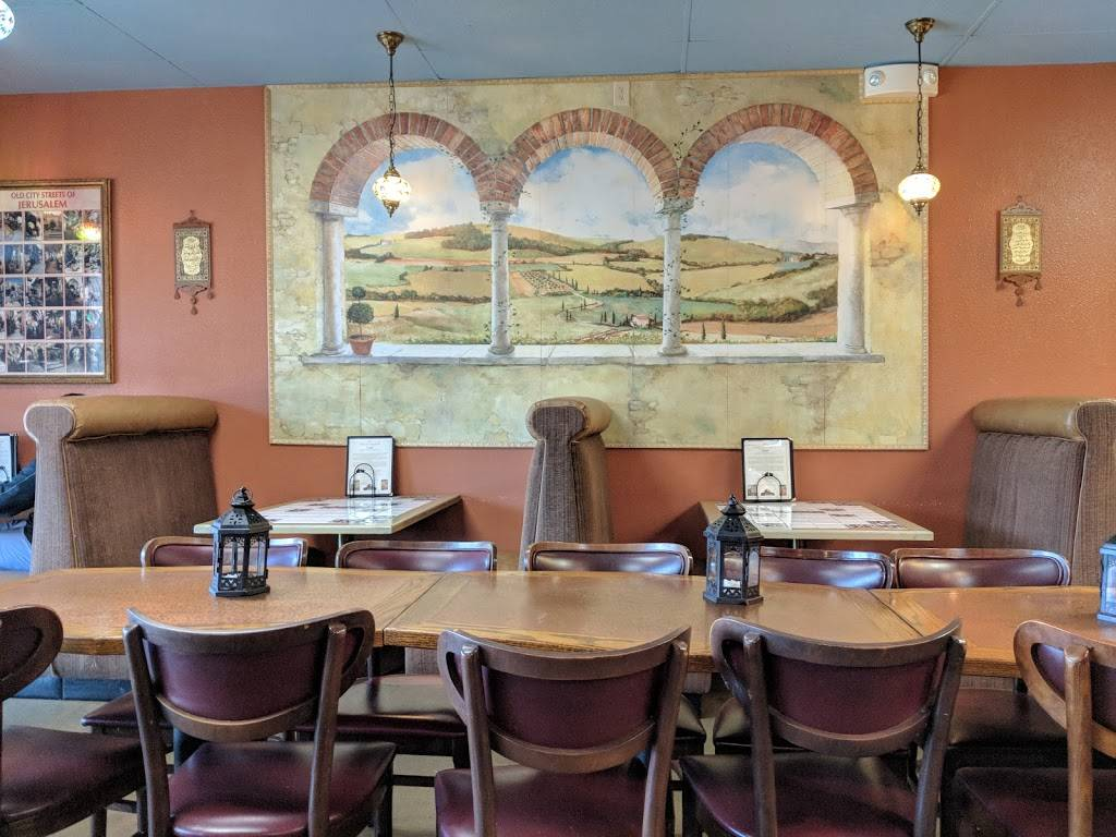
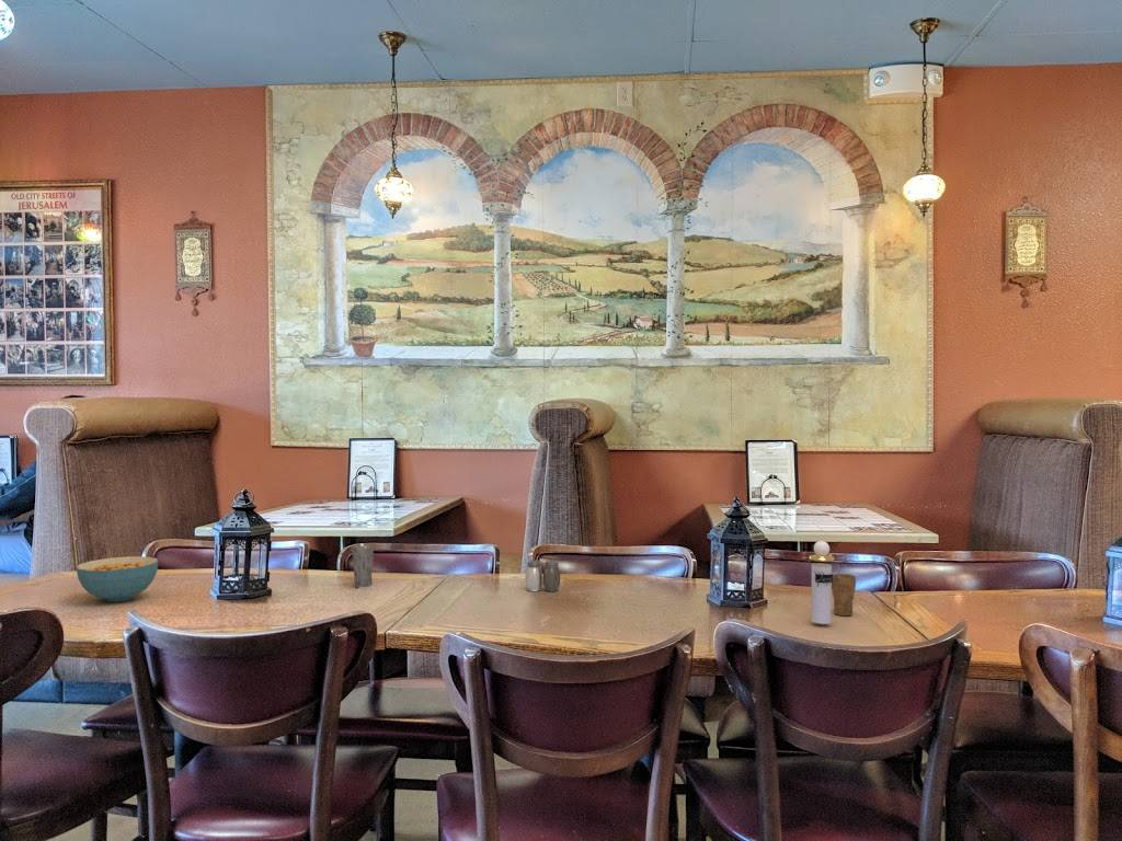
+ salt and pepper shaker [524,558,561,592]
+ cereal bowl [76,555,159,602]
+ cup [832,563,857,617]
+ perfume bottle [808,540,835,625]
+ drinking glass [351,542,375,588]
